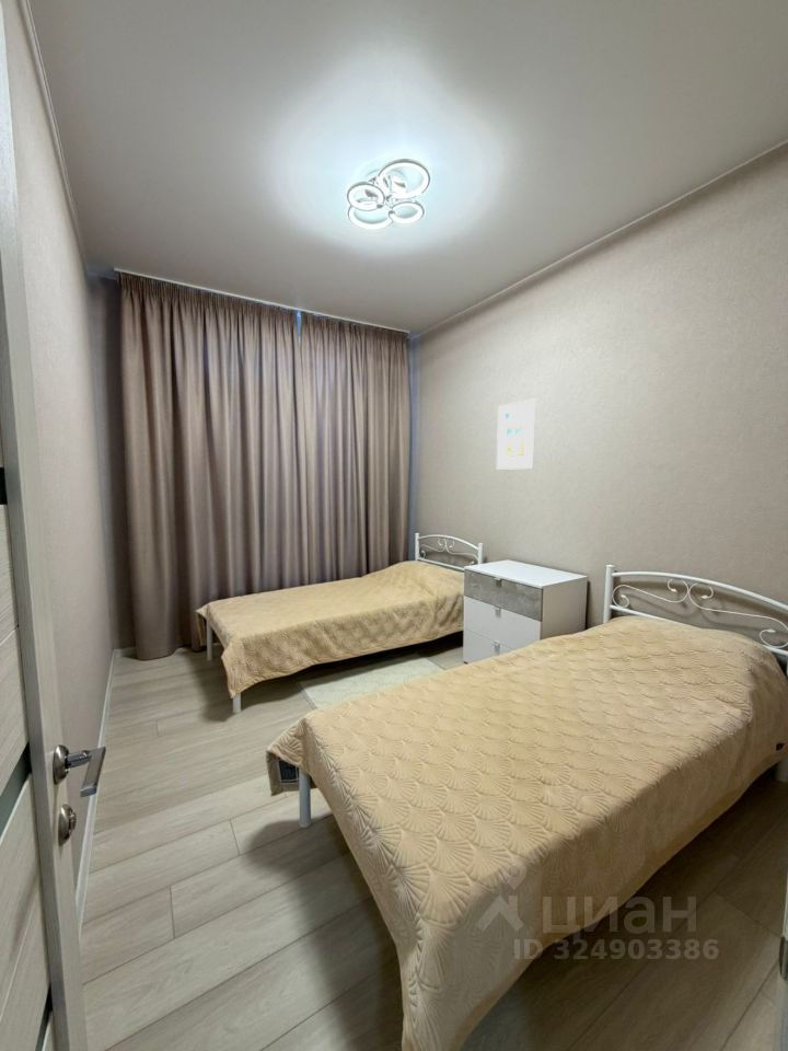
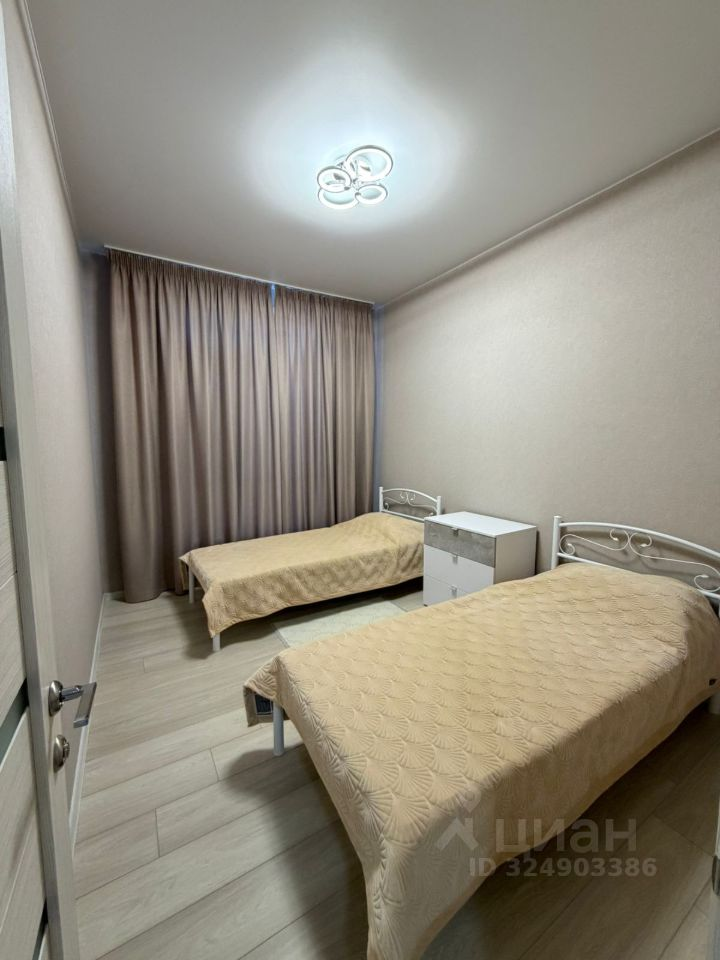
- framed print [496,397,537,471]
